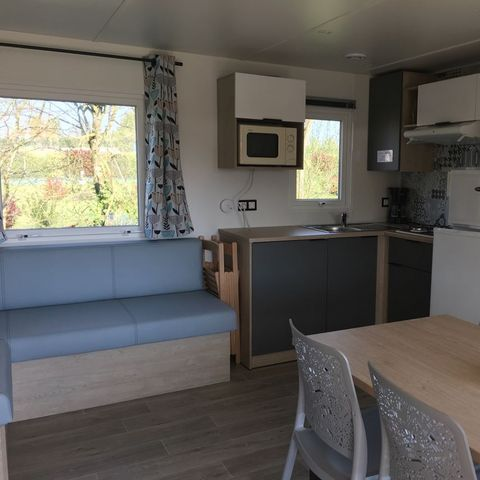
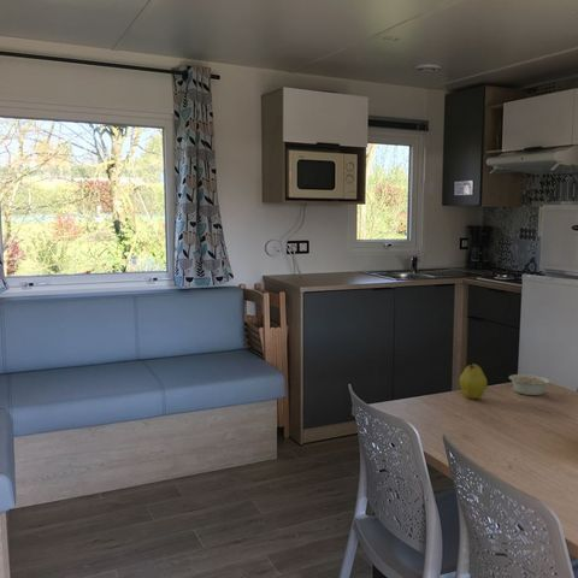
+ fruit [459,362,488,400]
+ legume [508,373,555,396]
